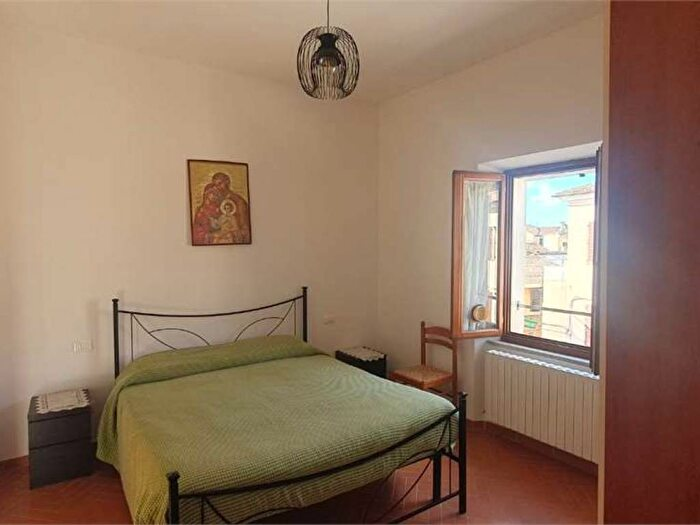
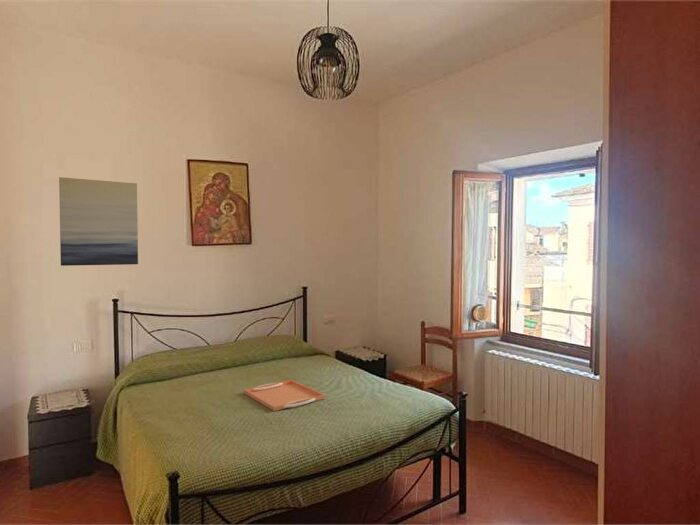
+ wall art [58,176,139,267]
+ serving tray [243,379,326,412]
